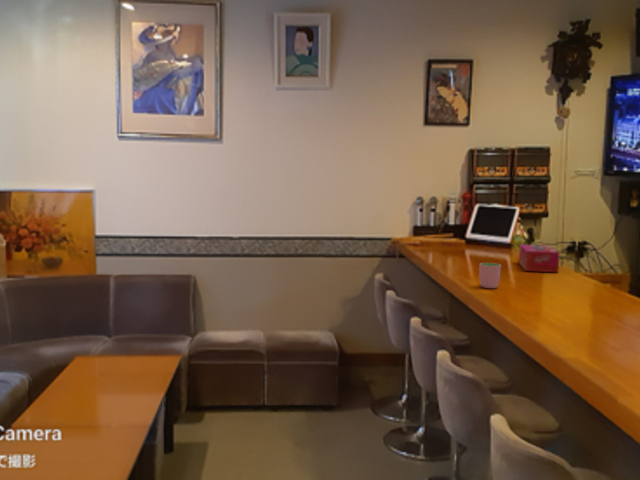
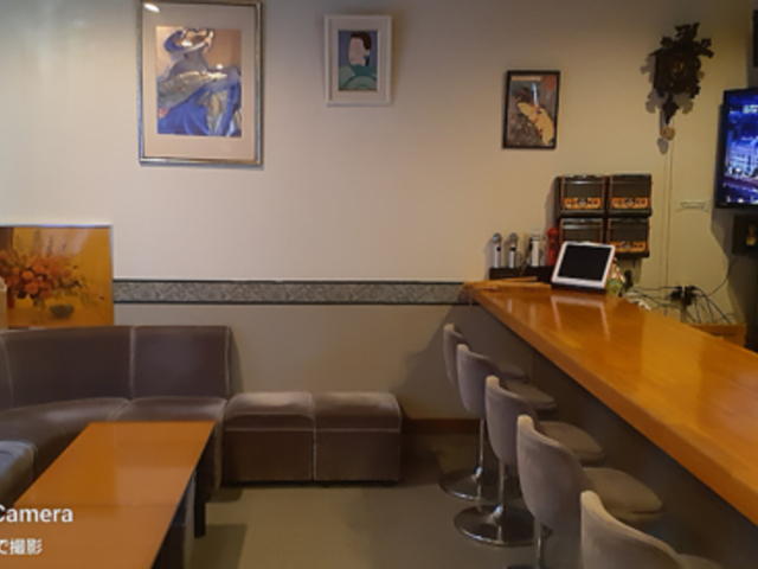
- cup [478,262,502,289]
- tissue box [518,243,561,273]
